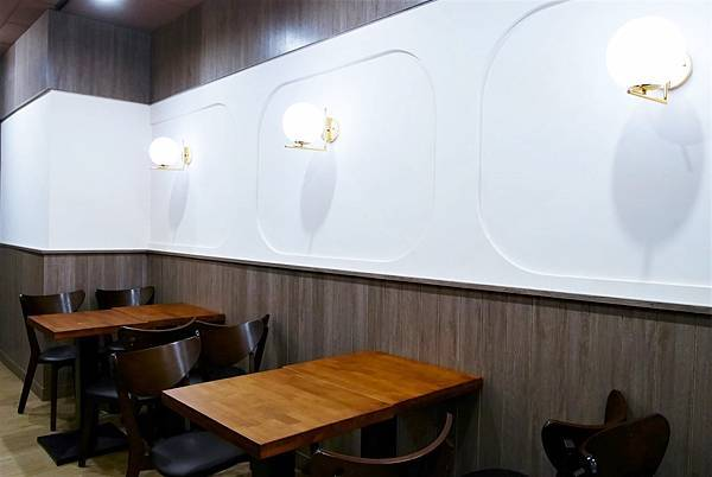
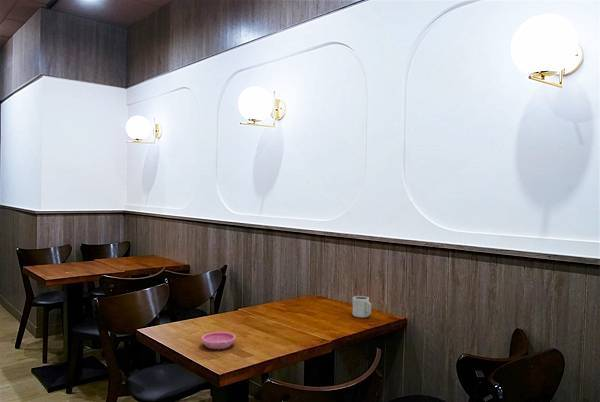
+ cup [352,295,372,318]
+ saucer [200,331,237,350]
